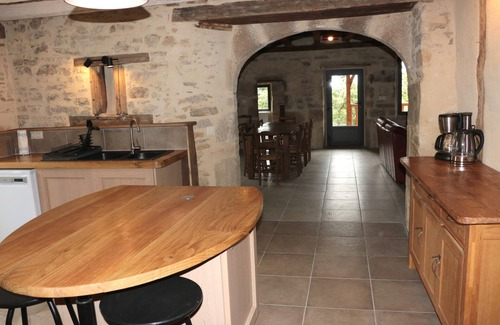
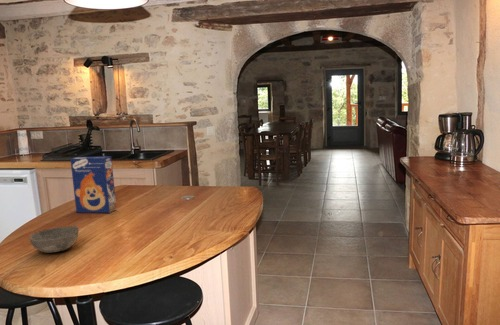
+ cereal box [69,155,118,214]
+ bowl [29,225,80,254]
